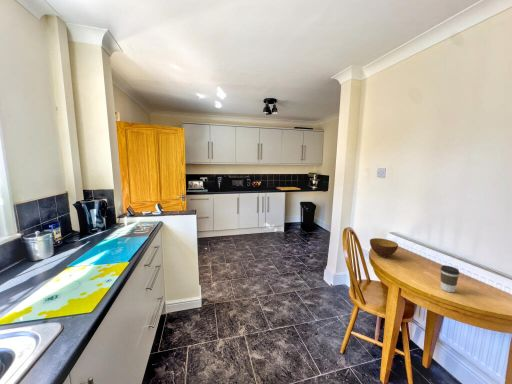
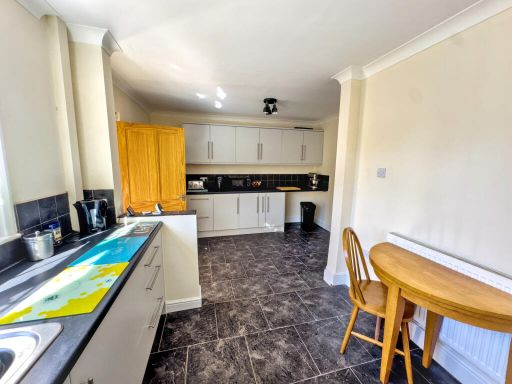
- bowl [369,237,399,258]
- coffee cup [440,264,460,293]
